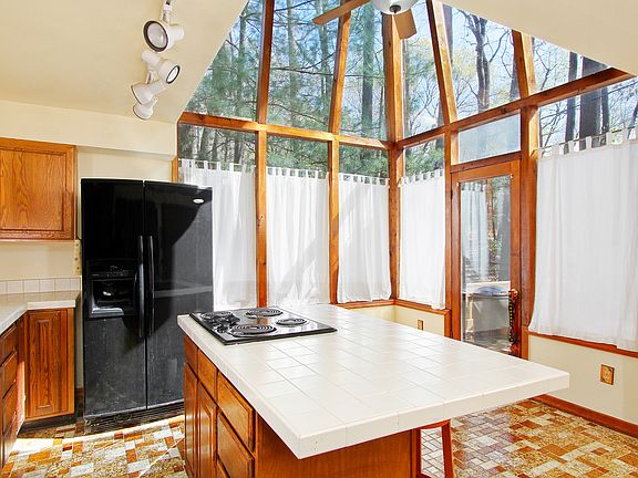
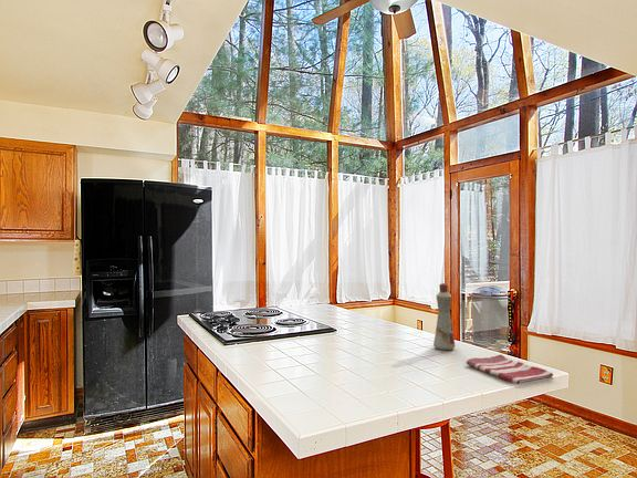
+ dish towel [466,354,554,386]
+ bottle [432,282,456,352]
